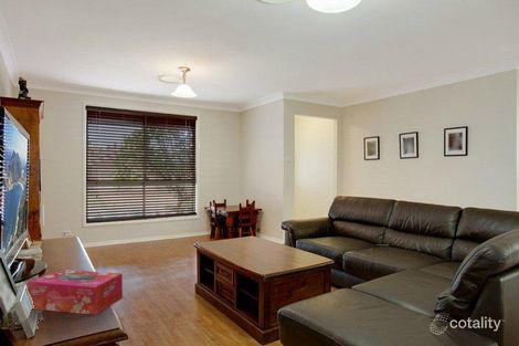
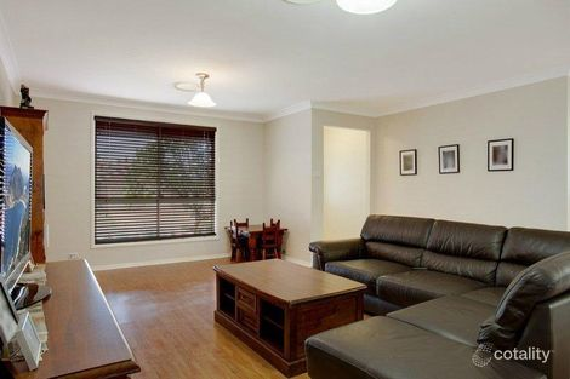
- tissue box [27,269,124,316]
